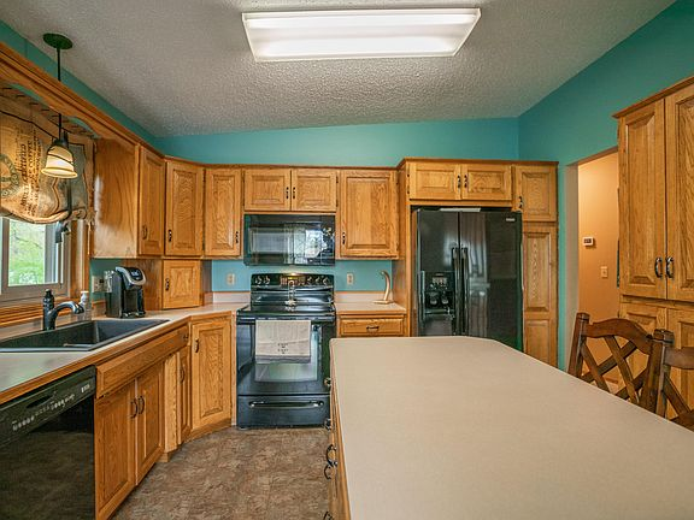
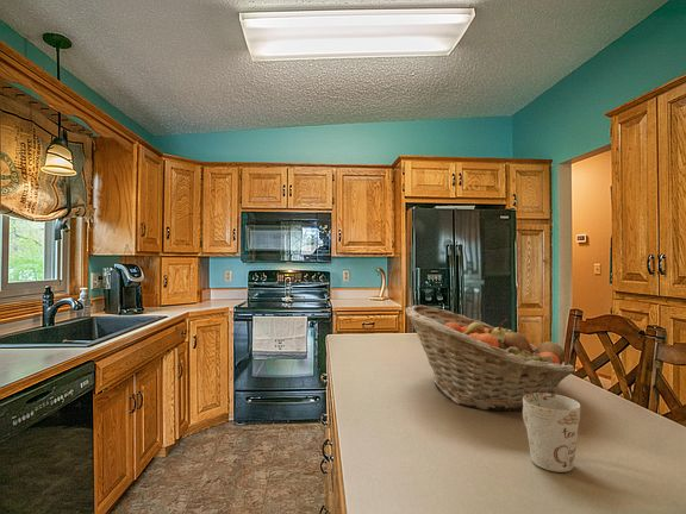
+ mug [522,393,581,474]
+ fruit basket [404,303,576,413]
